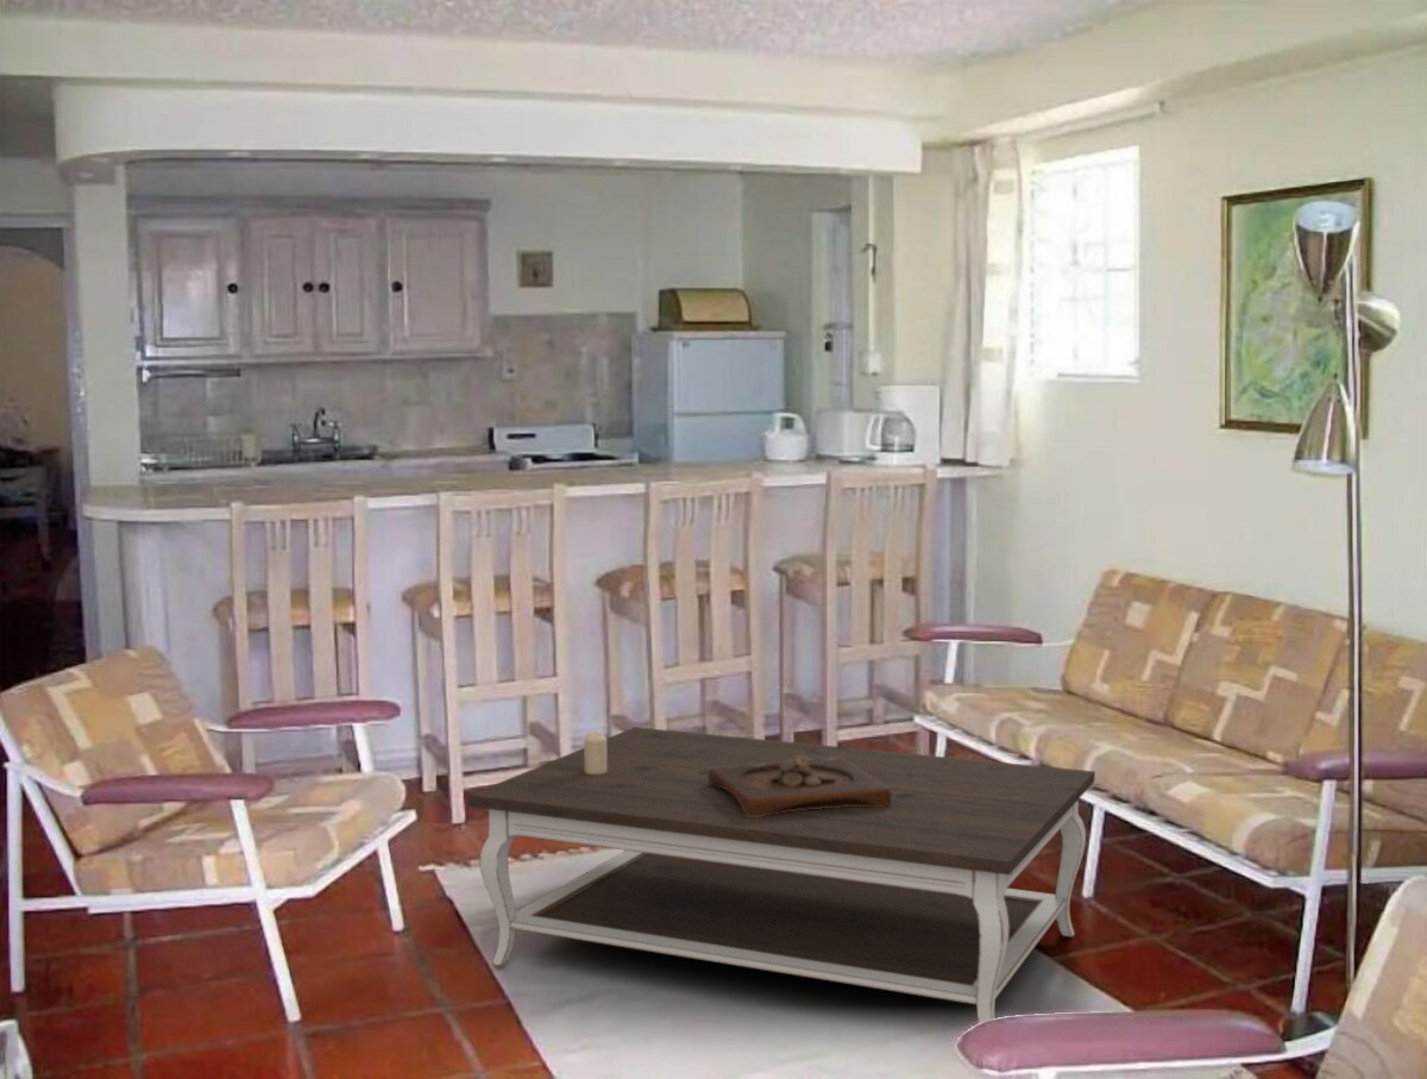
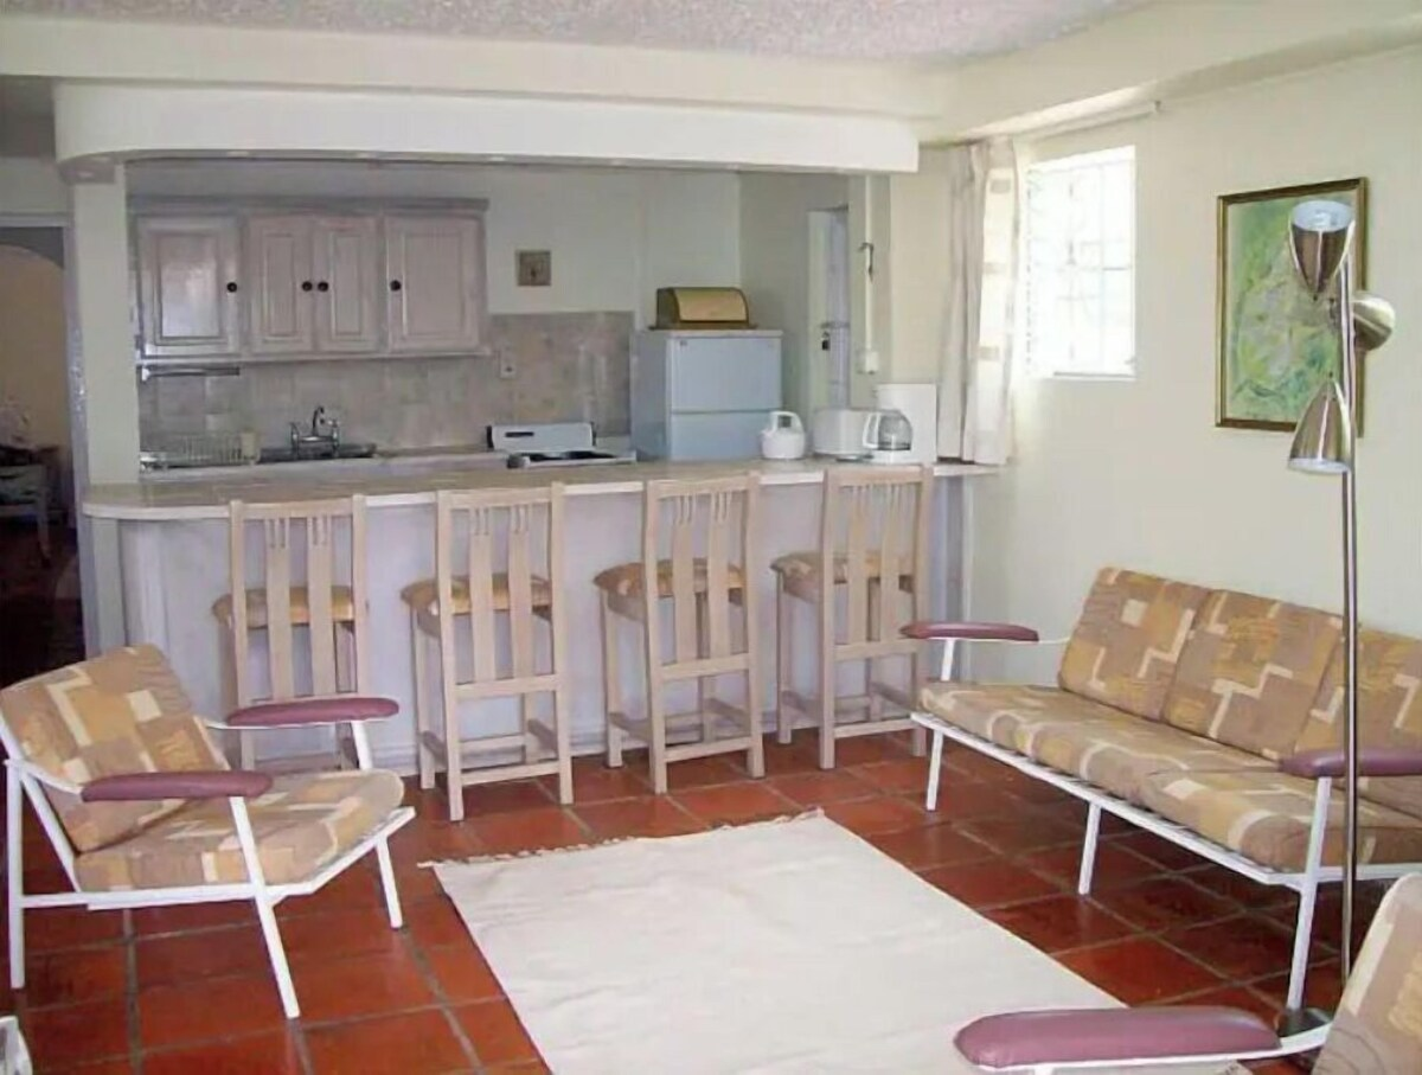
- candle [583,730,608,774]
- wooden tray [709,757,892,817]
- coffee table [467,726,1096,1024]
